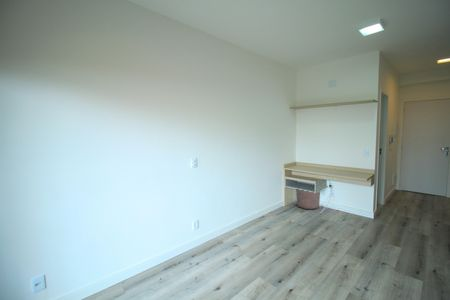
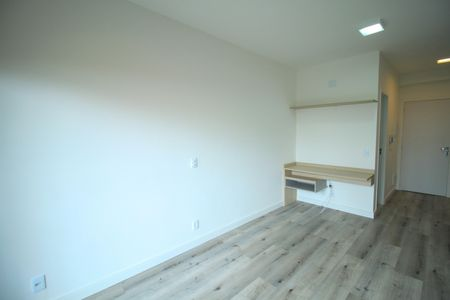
- planter [295,188,321,210]
